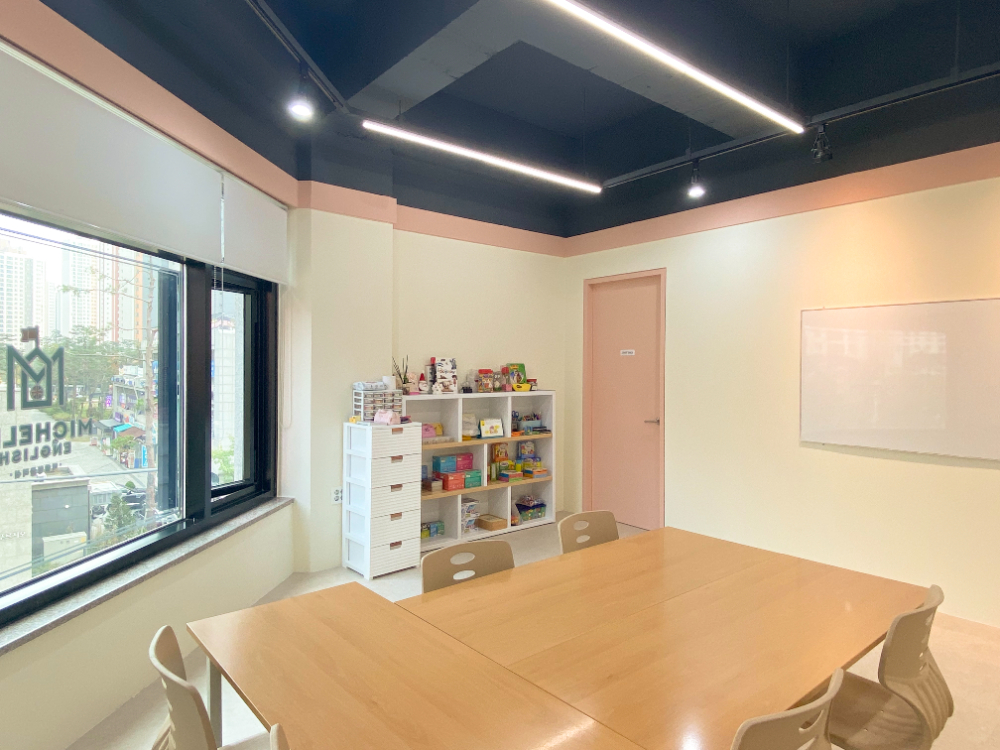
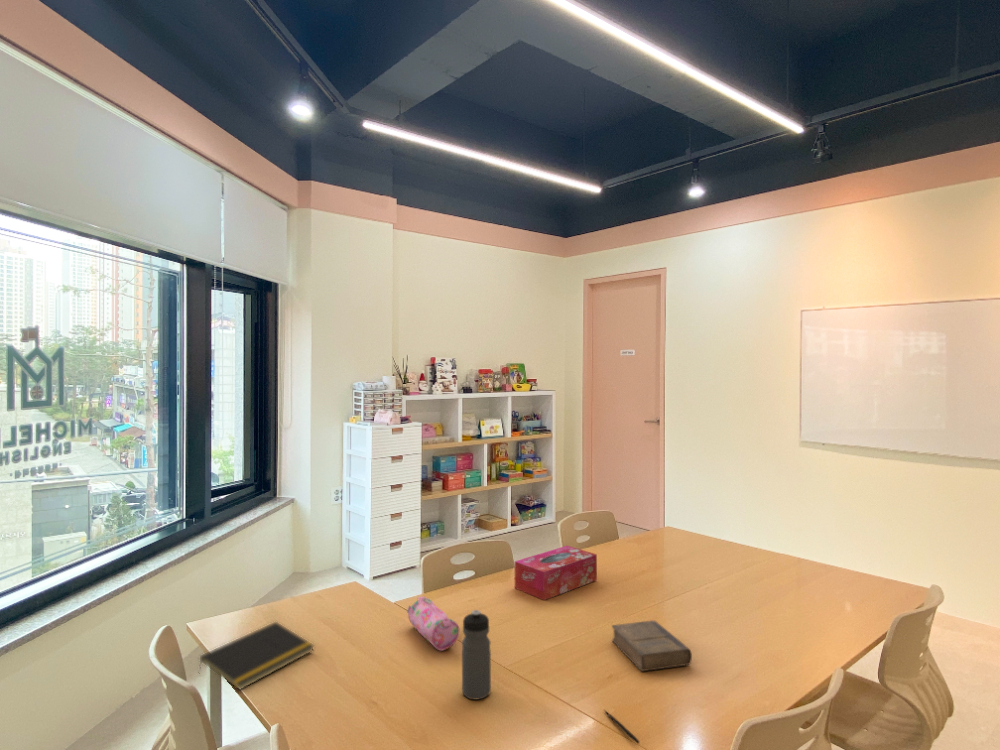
+ notepad [197,621,315,691]
+ pencil case [406,596,460,652]
+ water bottle [461,609,492,700]
+ tissue box [514,545,598,601]
+ pen [603,709,640,745]
+ book [611,619,693,672]
